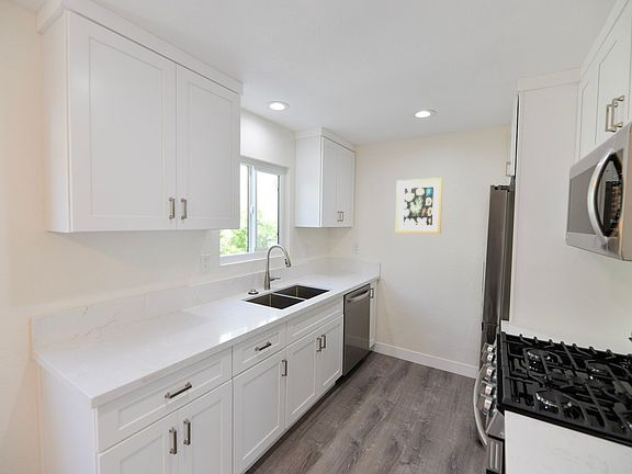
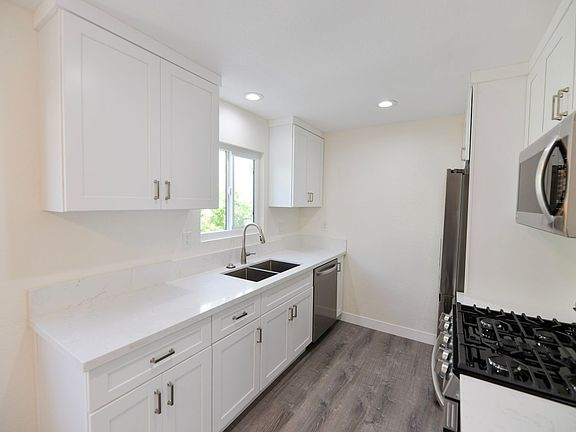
- wall art [395,177,443,235]
